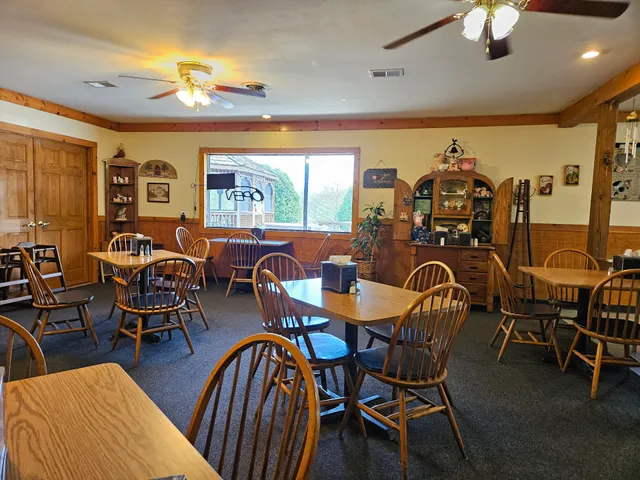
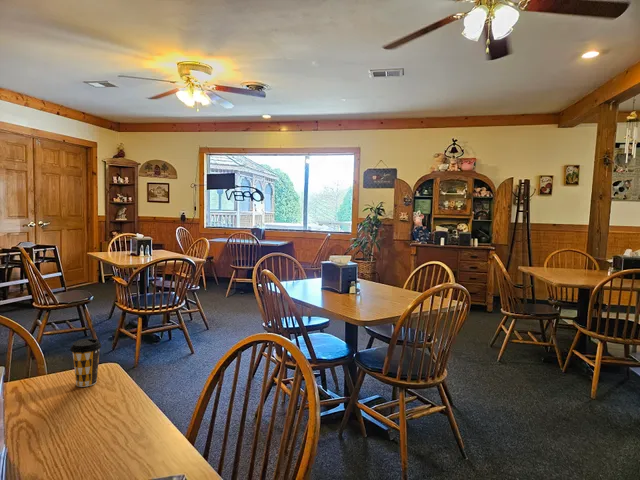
+ coffee cup [69,338,103,388]
